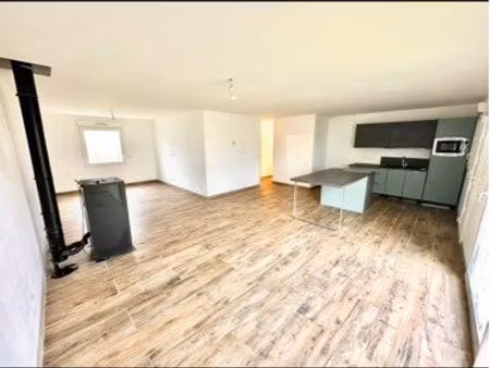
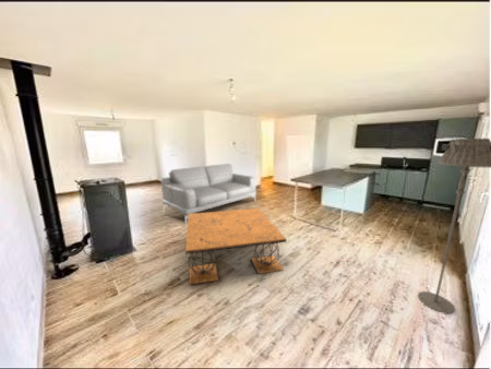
+ coffee table [184,207,287,286]
+ sofa [160,163,258,226]
+ floor lamp [417,138,491,316]
